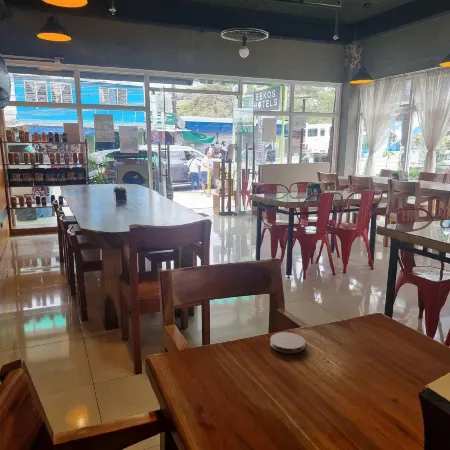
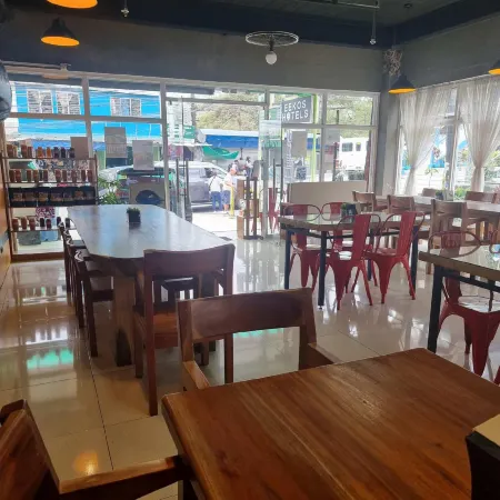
- coaster [269,331,306,354]
